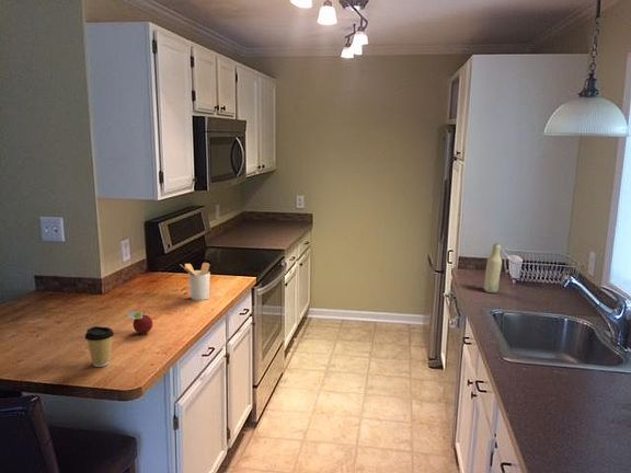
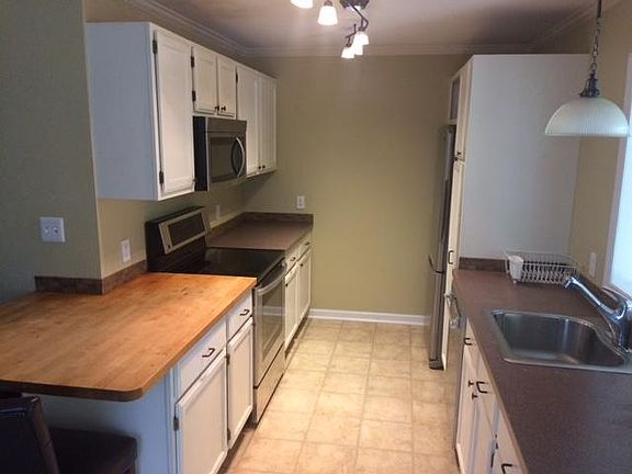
- utensil holder [180,262,211,301]
- bottle [483,242,503,293]
- fruit [127,310,153,335]
- coffee cup [83,325,115,368]
